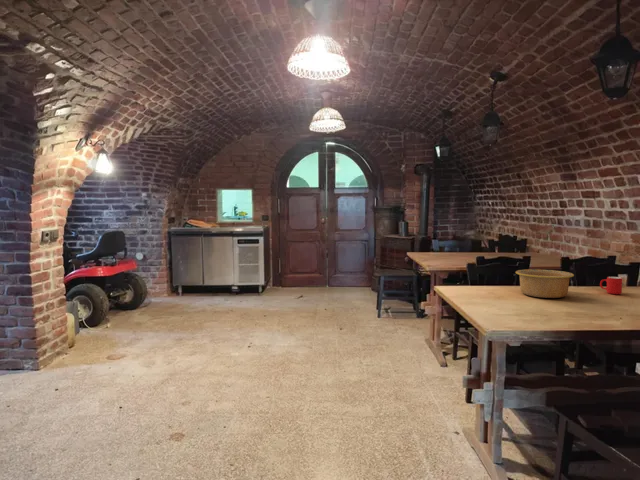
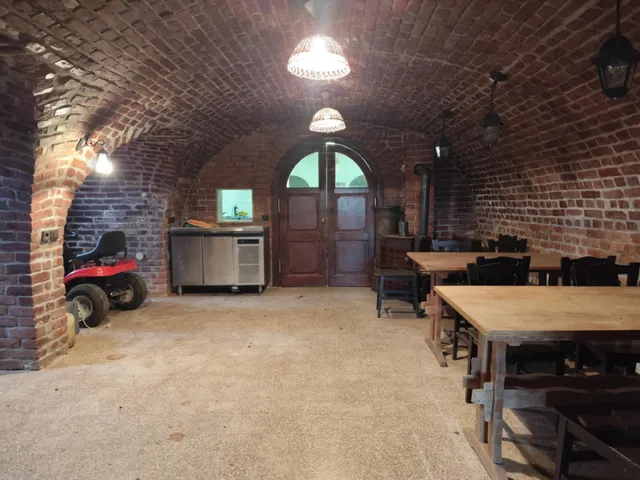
- cup [599,276,623,295]
- bowl [515,268,575,299]
